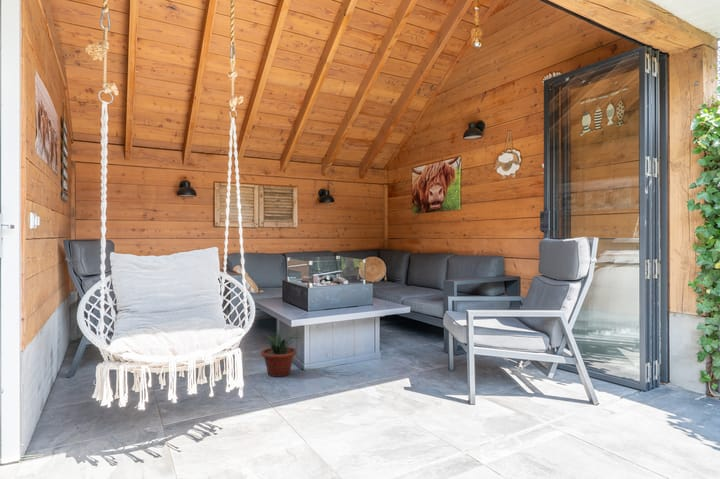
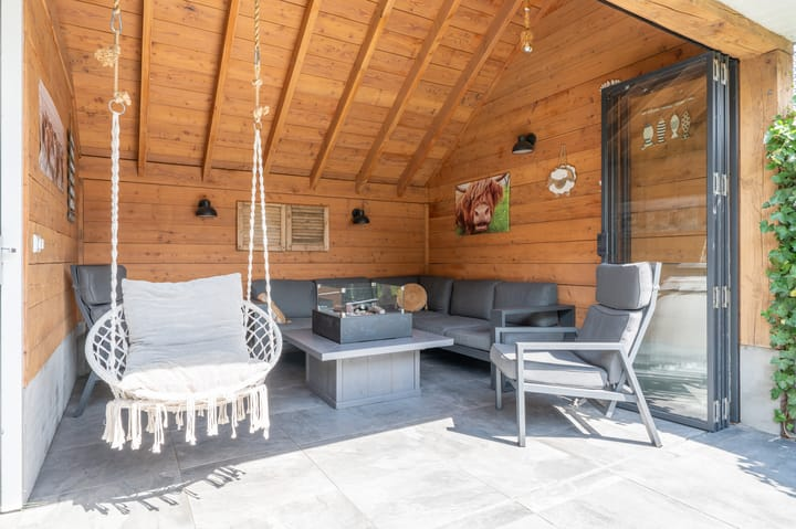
- potted plant [260,329,301,378]
